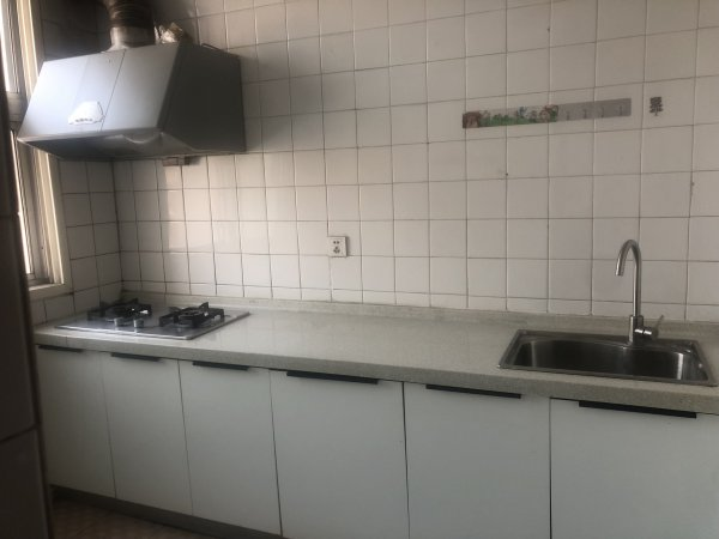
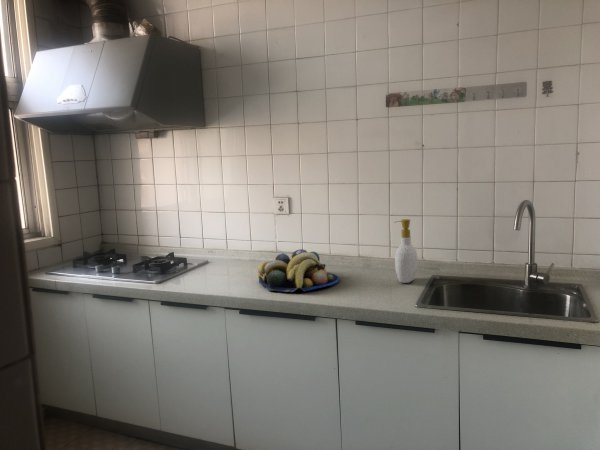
+ fruit bowl [257,248,340,293]
+ soap bottle [393,218,418,284]
